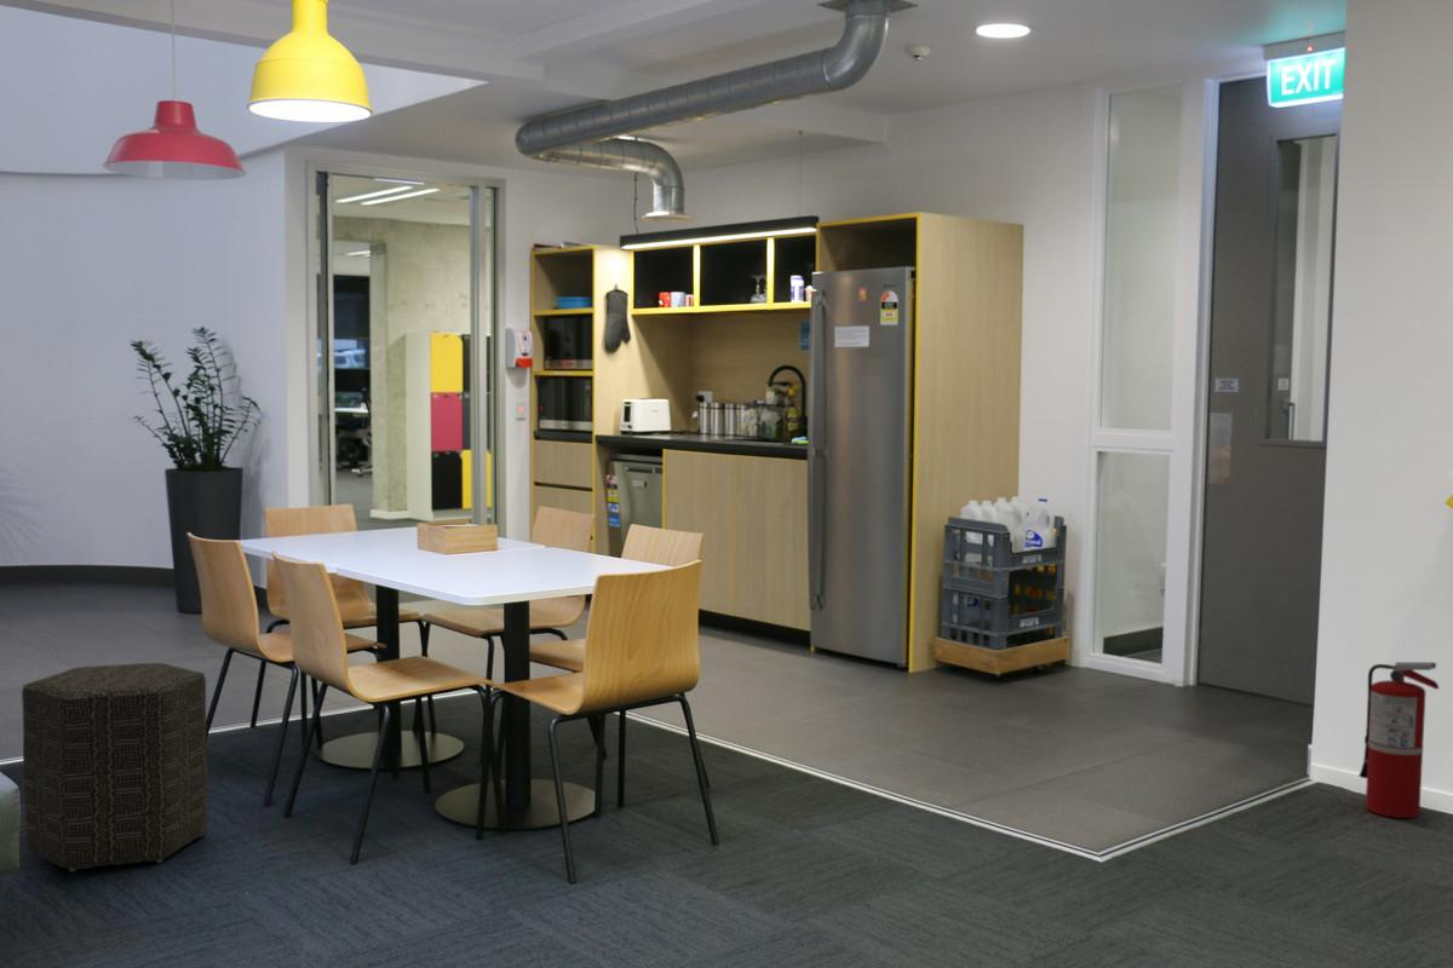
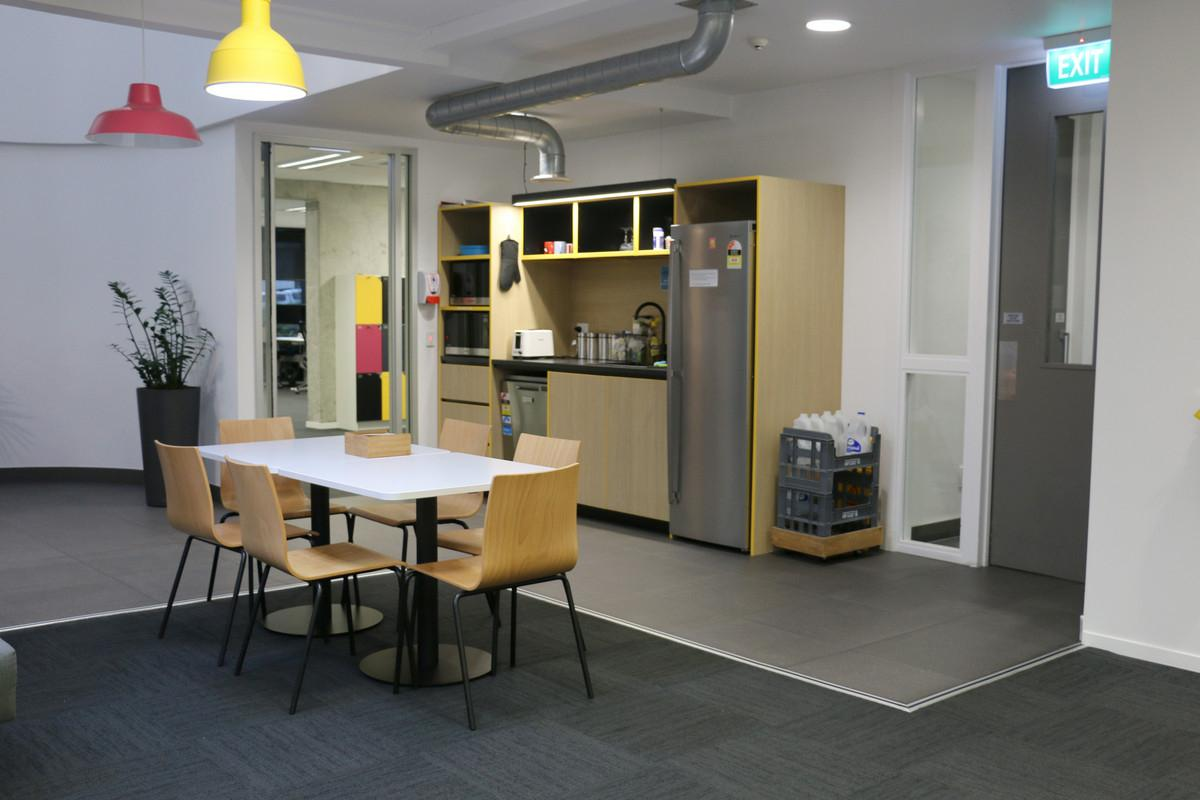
- ottoman [21,662,209,872]
- fire extinguisher [1357,661,1441,819]
